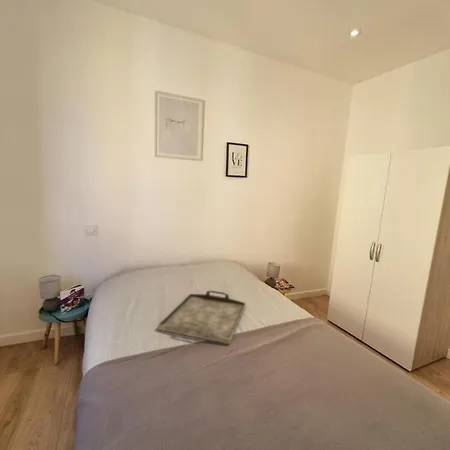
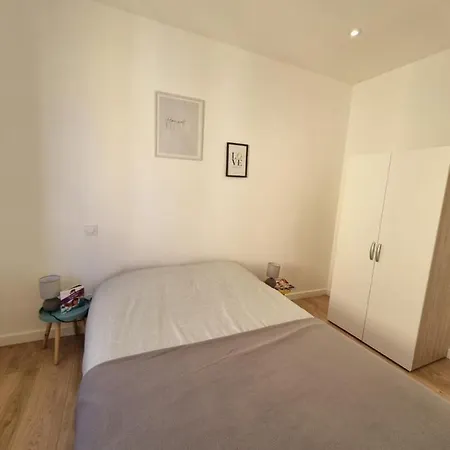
- serving tray [157,290,247,345]
